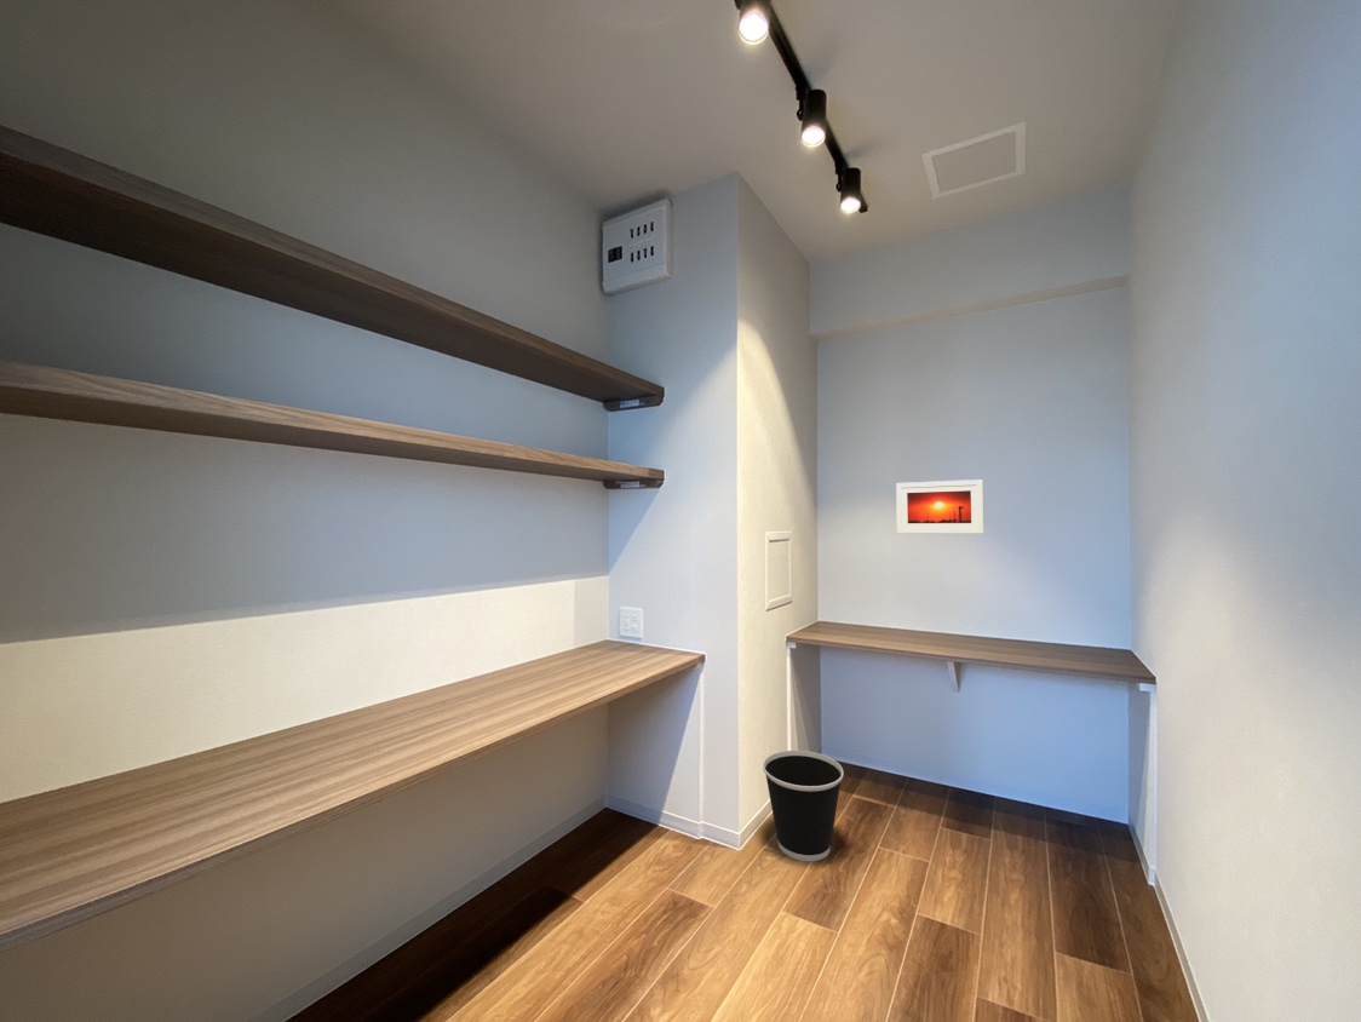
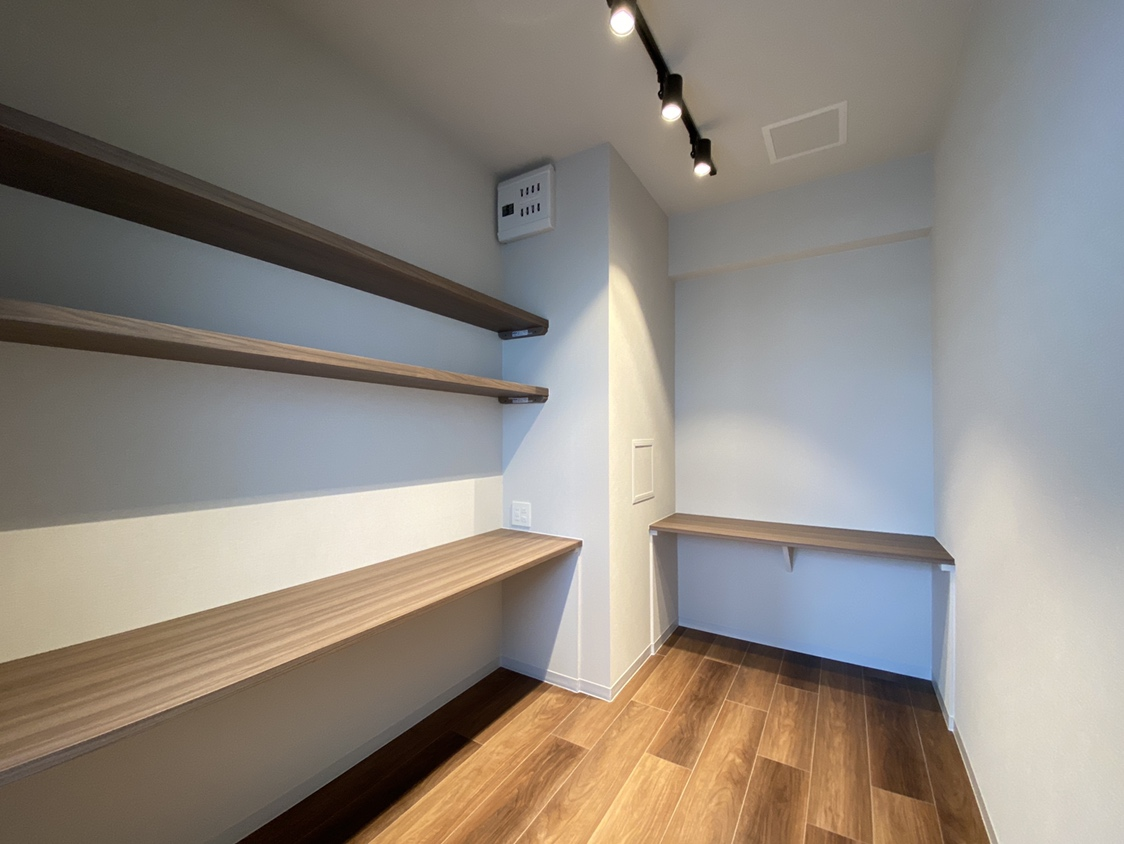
- wastebasket [762,750,844,862]
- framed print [895,478,986,535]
